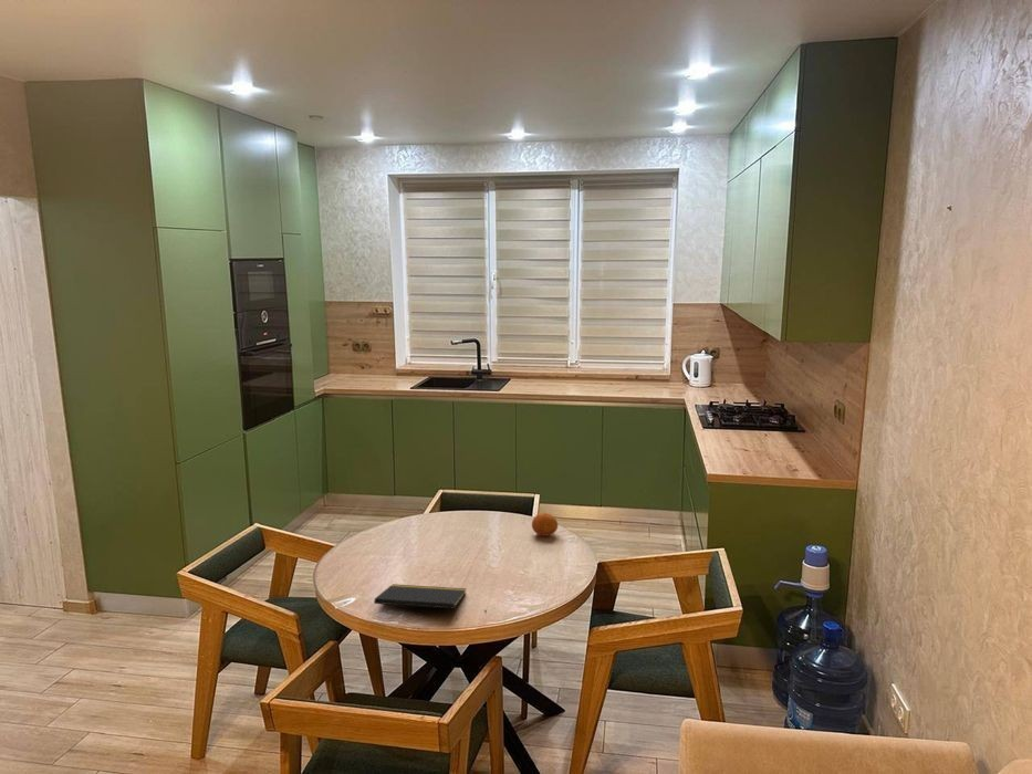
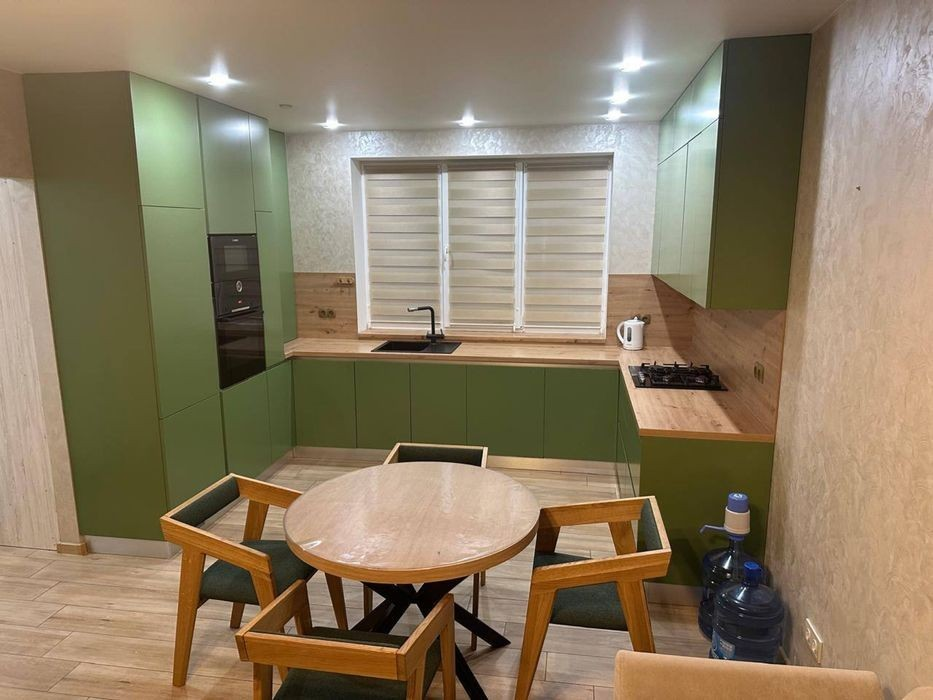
- notepad [373,583,467,619]
- fruit [531,512,559,537]
